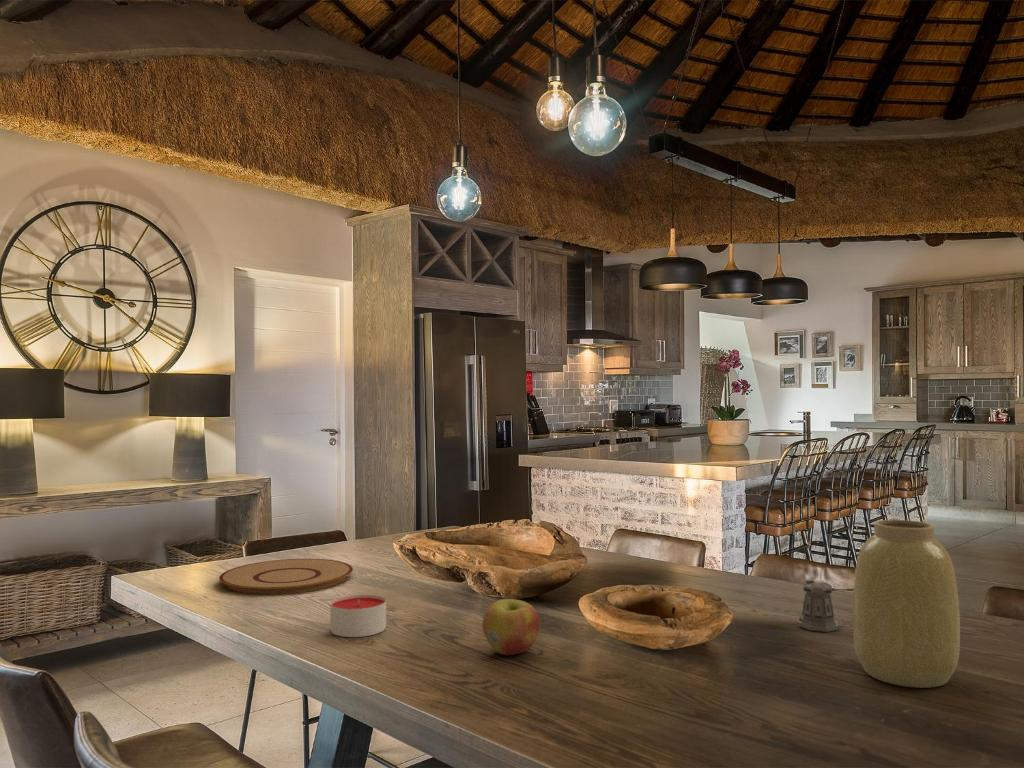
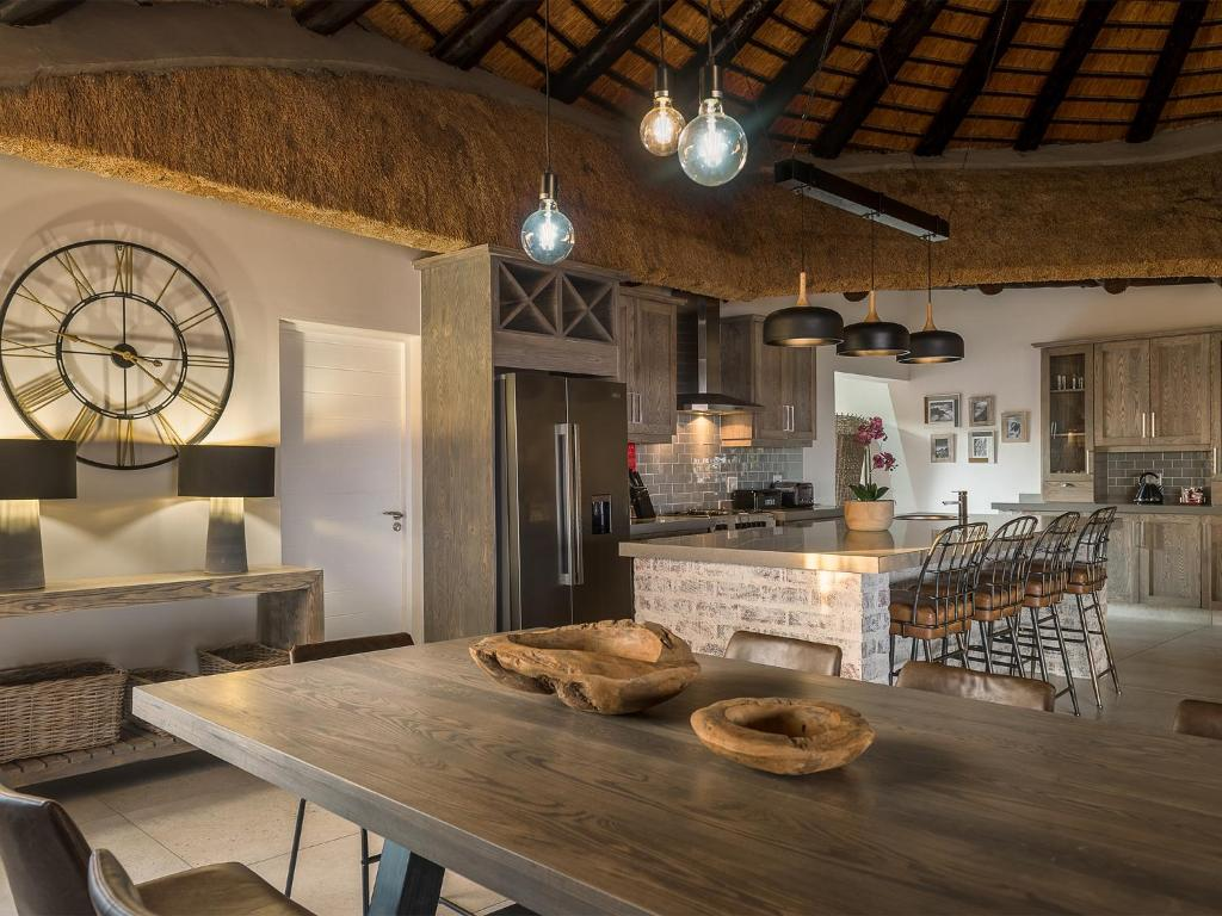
- pepper shaker [798,578,854,633]
- vase [852,519,961,689]
- plate [218,558,354,595]
- candle [329,594,387,638]
- apple [482,598,541,656]
